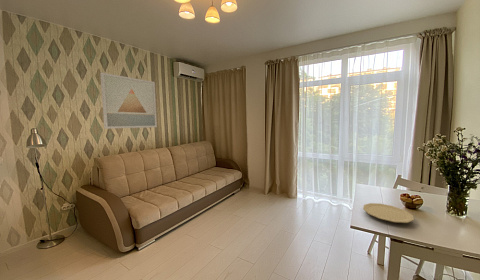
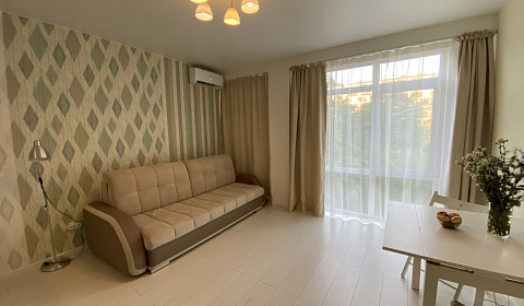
- plate [362,202,415,224]
- wall art [99,71,158,130]
